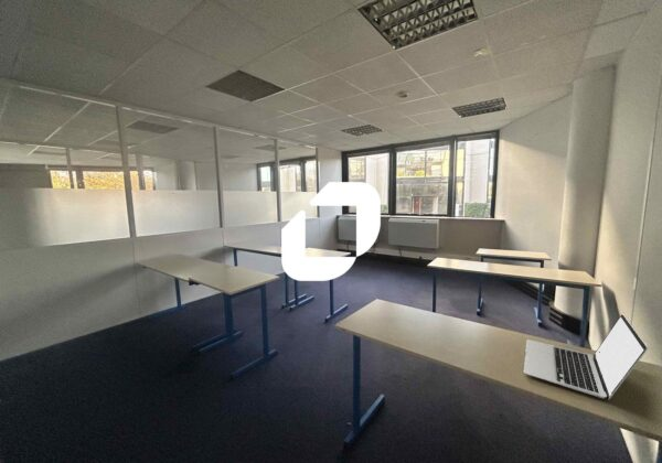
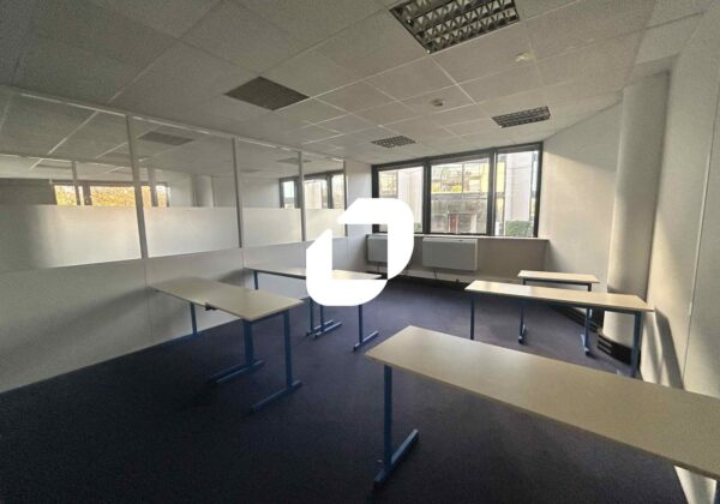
- laptop [523,313,649,400]
